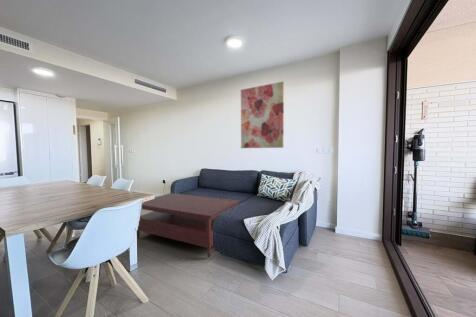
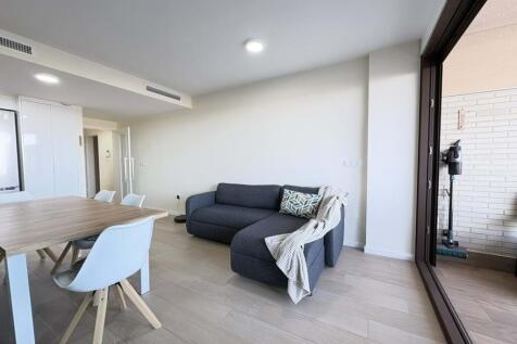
- wall art [240,81,285,149]
- coffee table [136,192,240,259]
